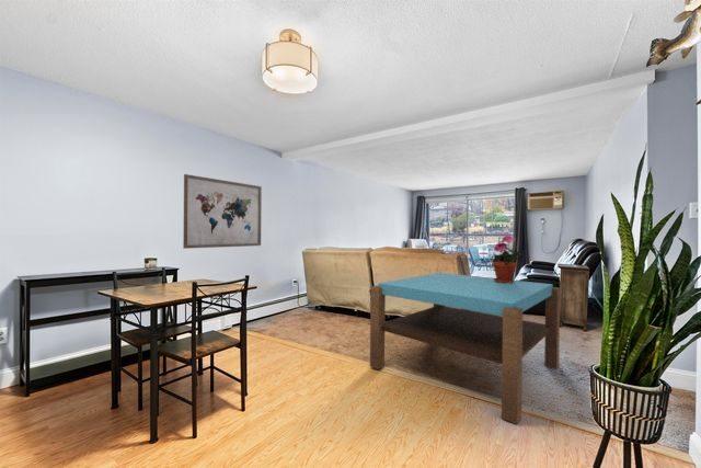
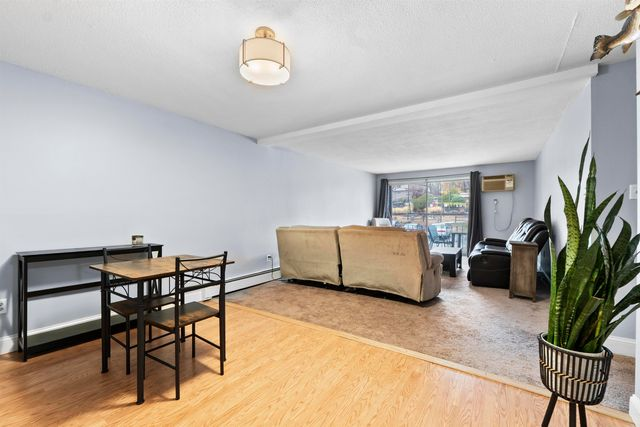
- coffee table [369,272,561,425]
- potted plant [491,233,522,284]
- wall art [182,173,263,250]
